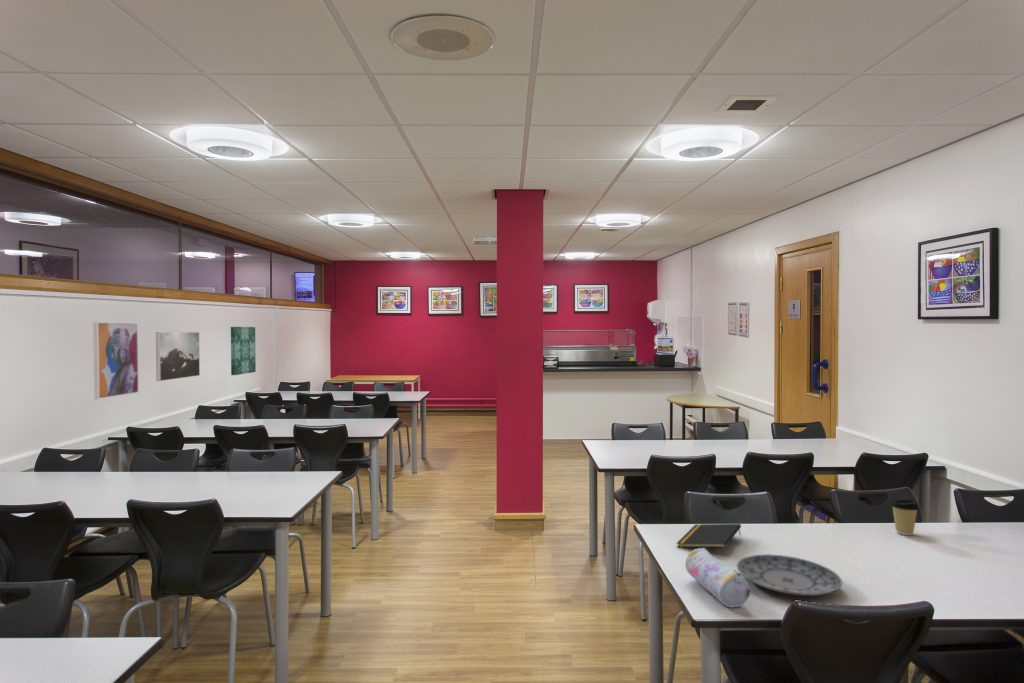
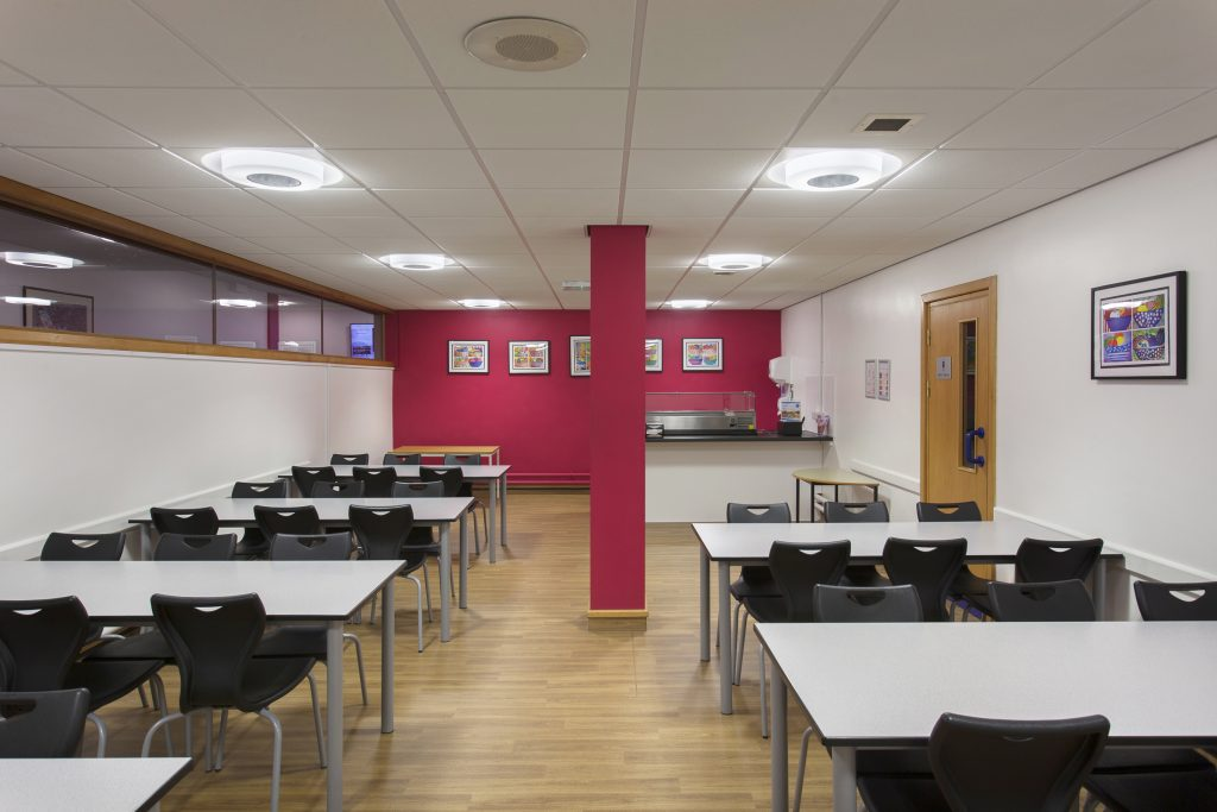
- wall art [230,326,257,376]
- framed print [155,331,201,382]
- wall art [92,321,140,401]
- notepad [675,523,742,548]
- coffee cup [889,499,920,536]
- plate [736,553,843,597]
- pencil case [684,547,751,608]
